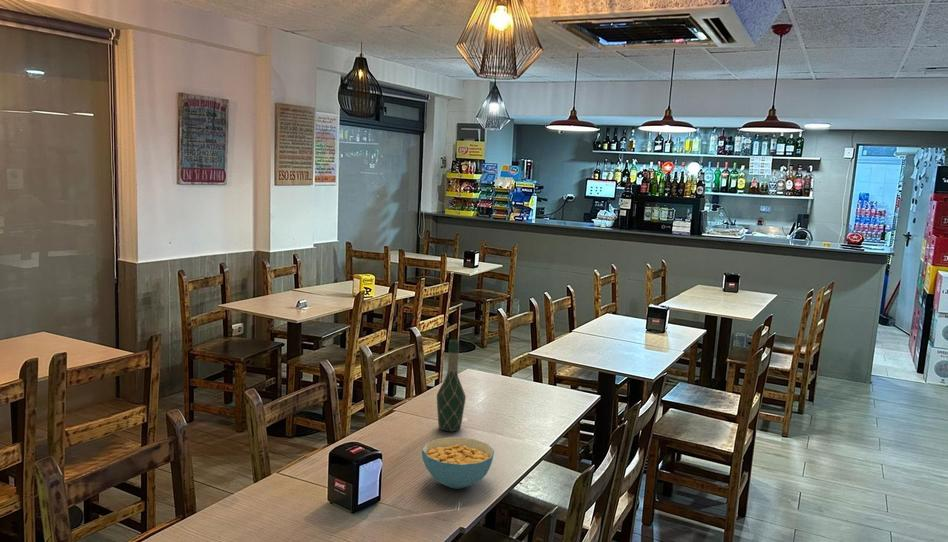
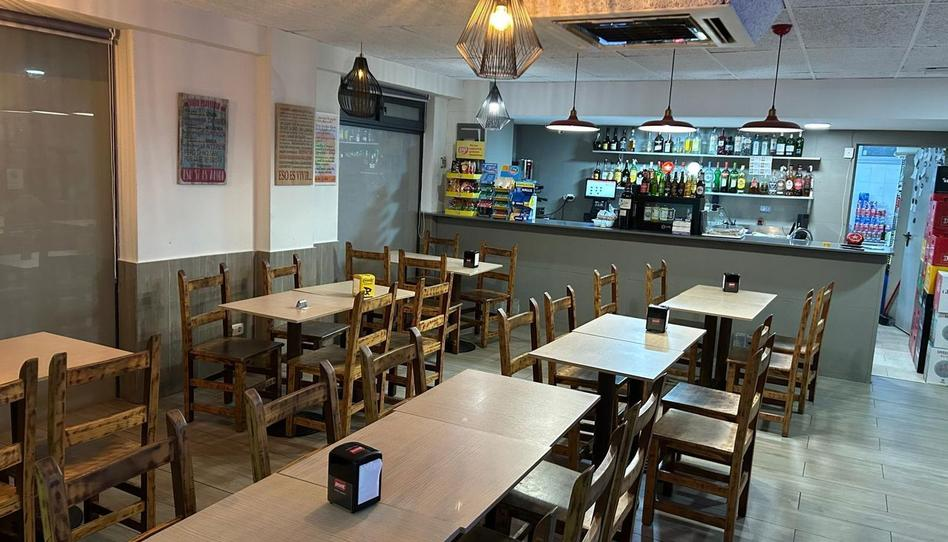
- cereal bowl [421,436,495,490]
- wine bottle [436,339,467,432]
